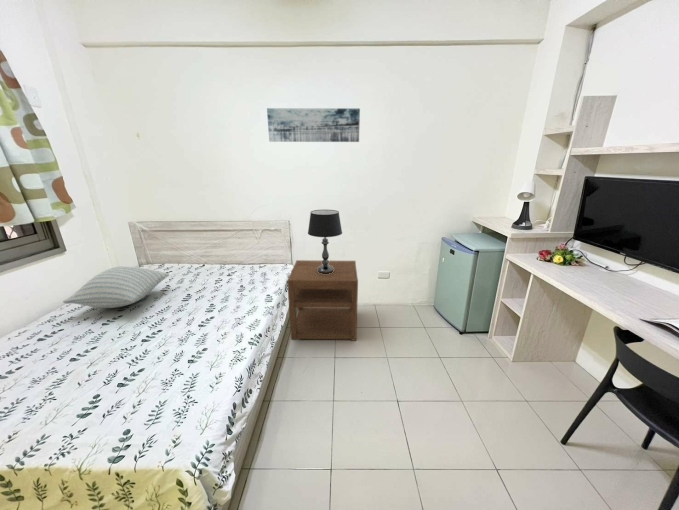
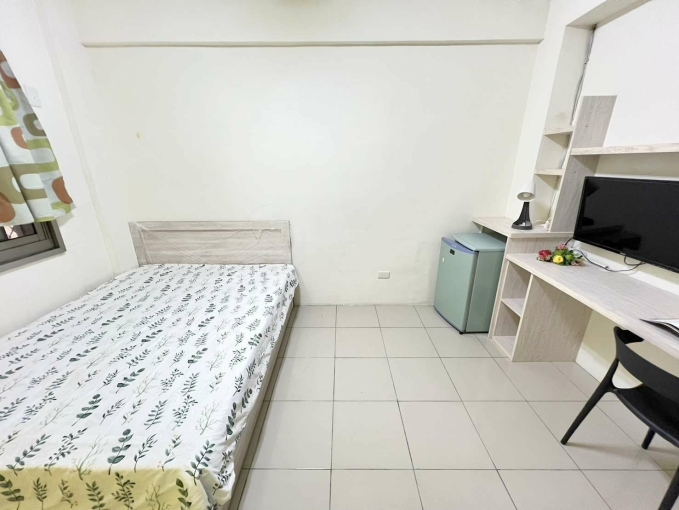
- wall art [266,107,361,143]
- nightstand [286,259,359,341]
- pillow [62,266,170,309]
- table lamp [307,209,343,274]
